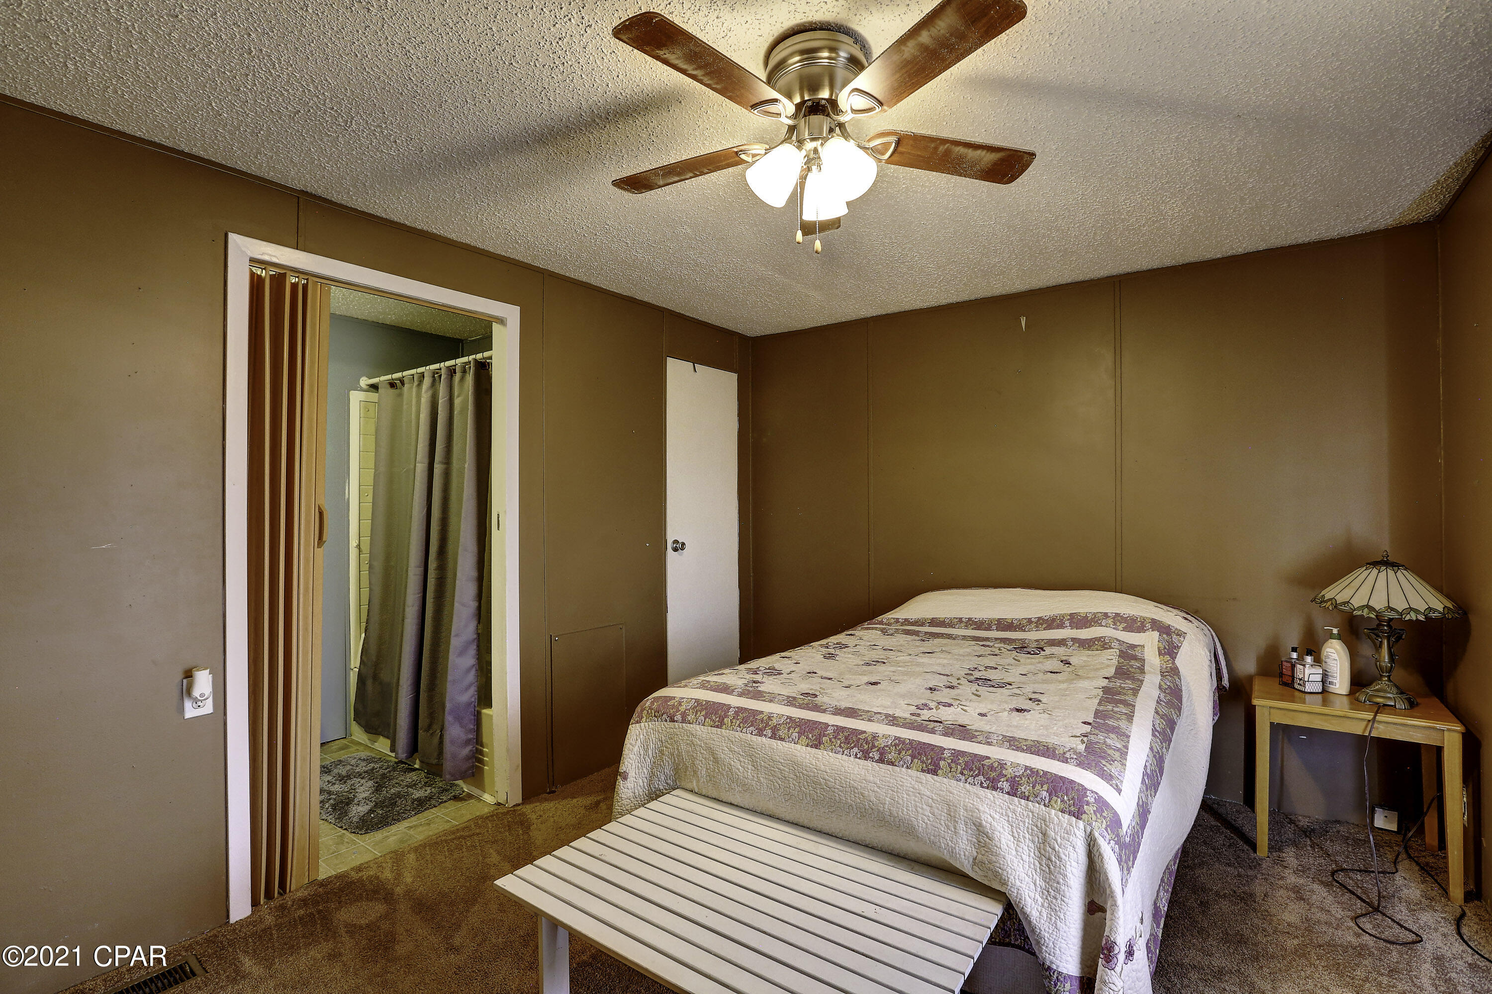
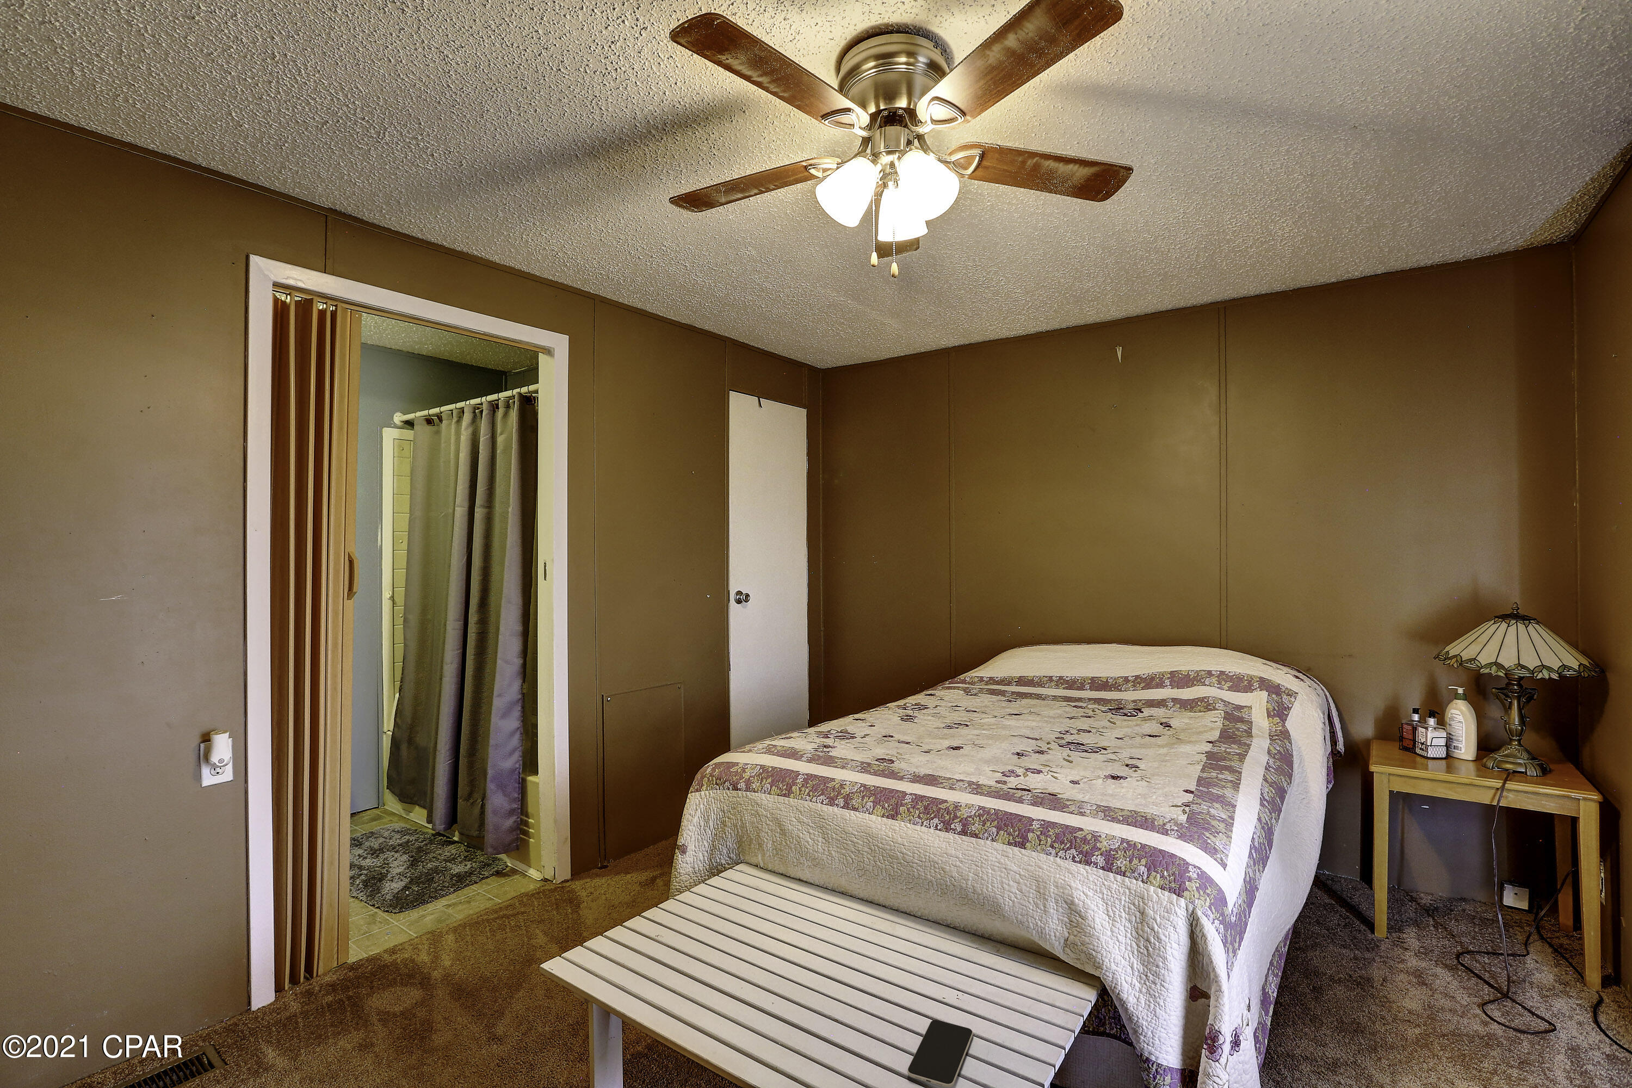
+ smartphone [907,1020,974,1088]
